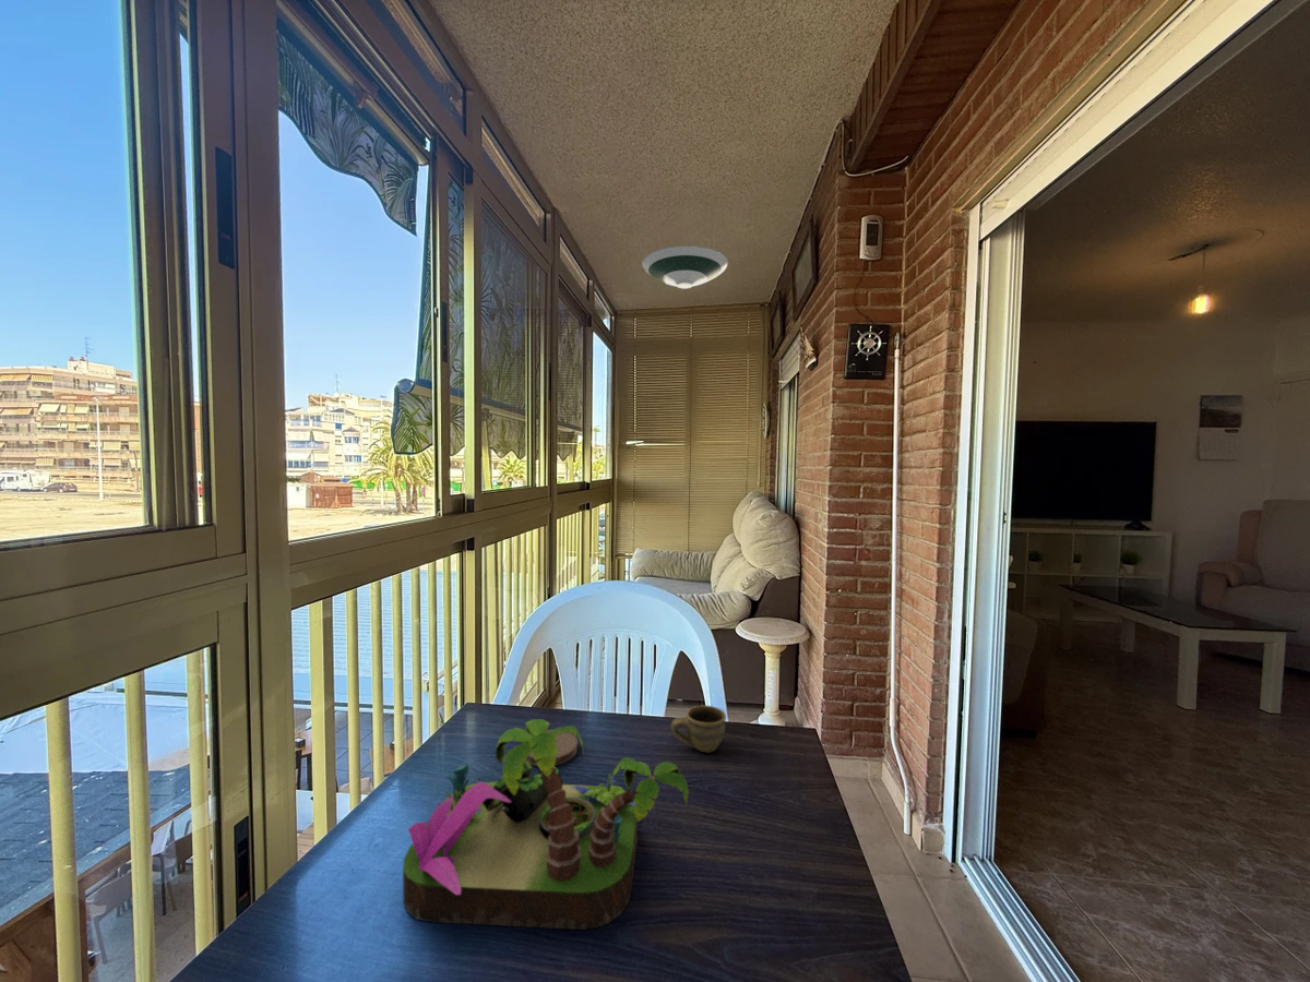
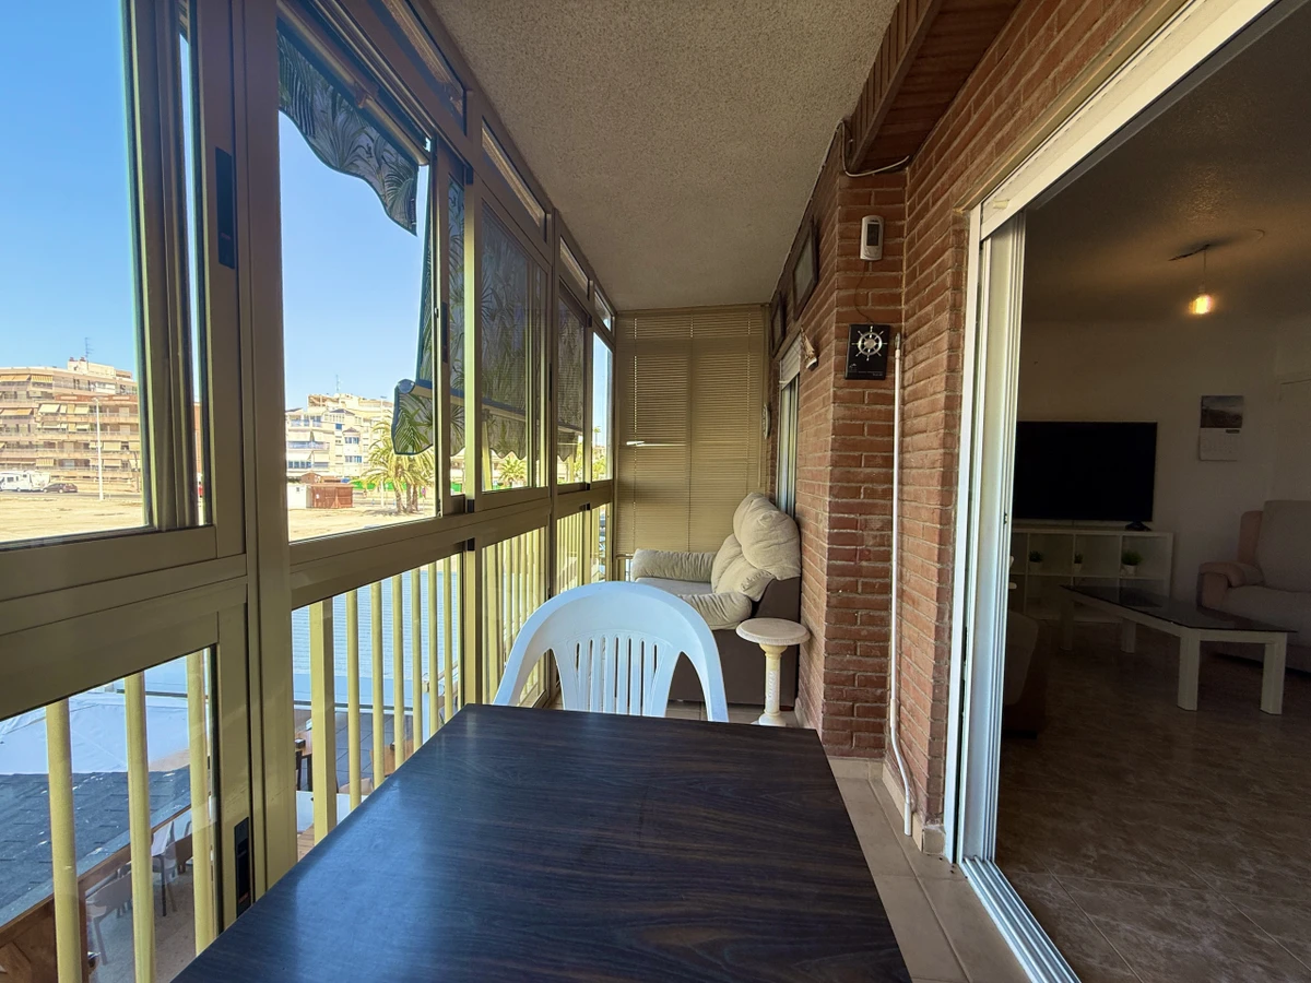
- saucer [641,244,729,289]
- coaster [522,729,579,767]
- cup [670,705,727,754]
- plant [402,718,690,931]
